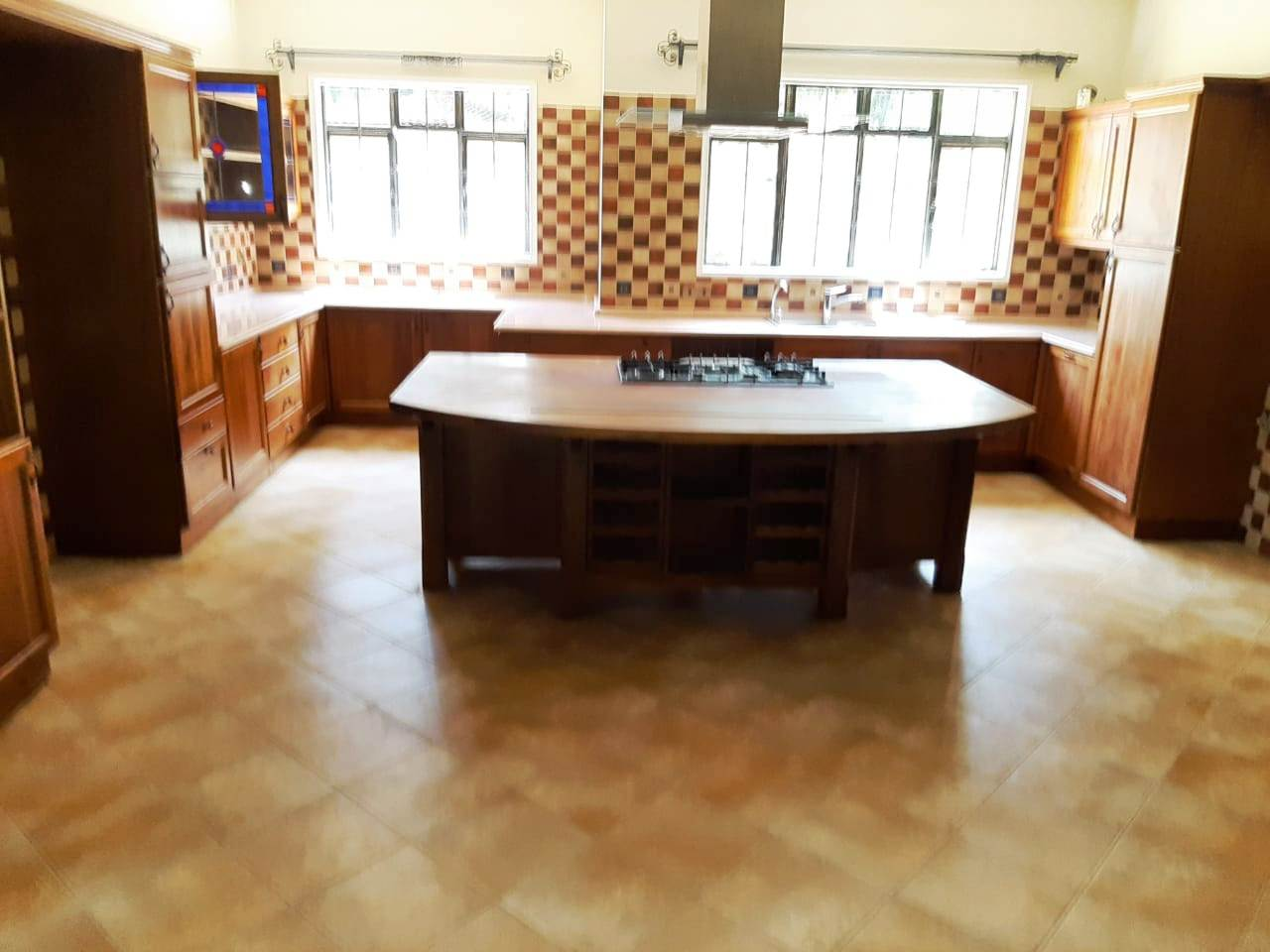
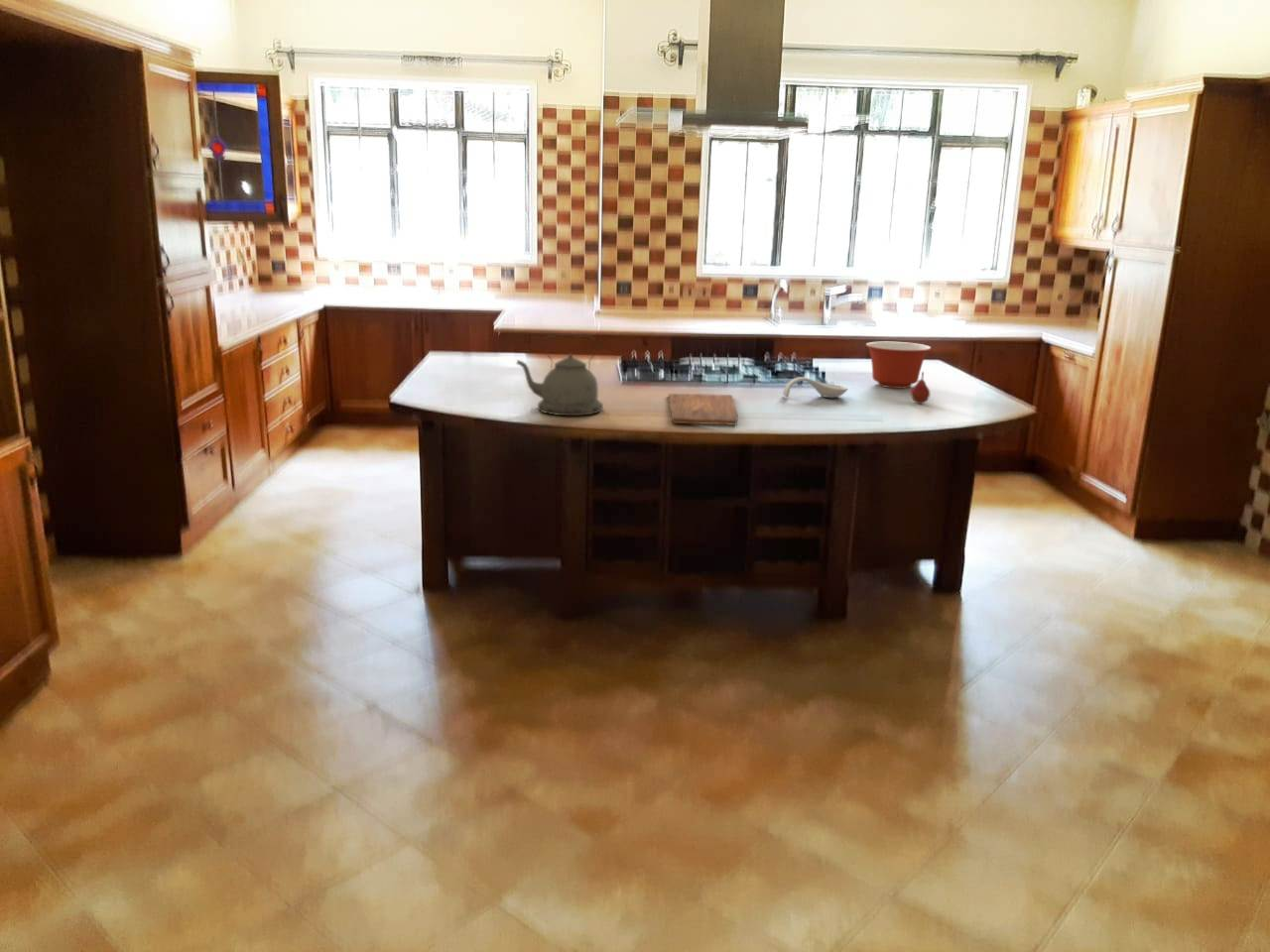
+ spoon rest [782,376,848,399]
+ kettle [515,334,604,416]
+ cutting board [668,393,739,426]
+ fruit [910,371,931,405]
+ mixing bowl [865,341,932,390]
